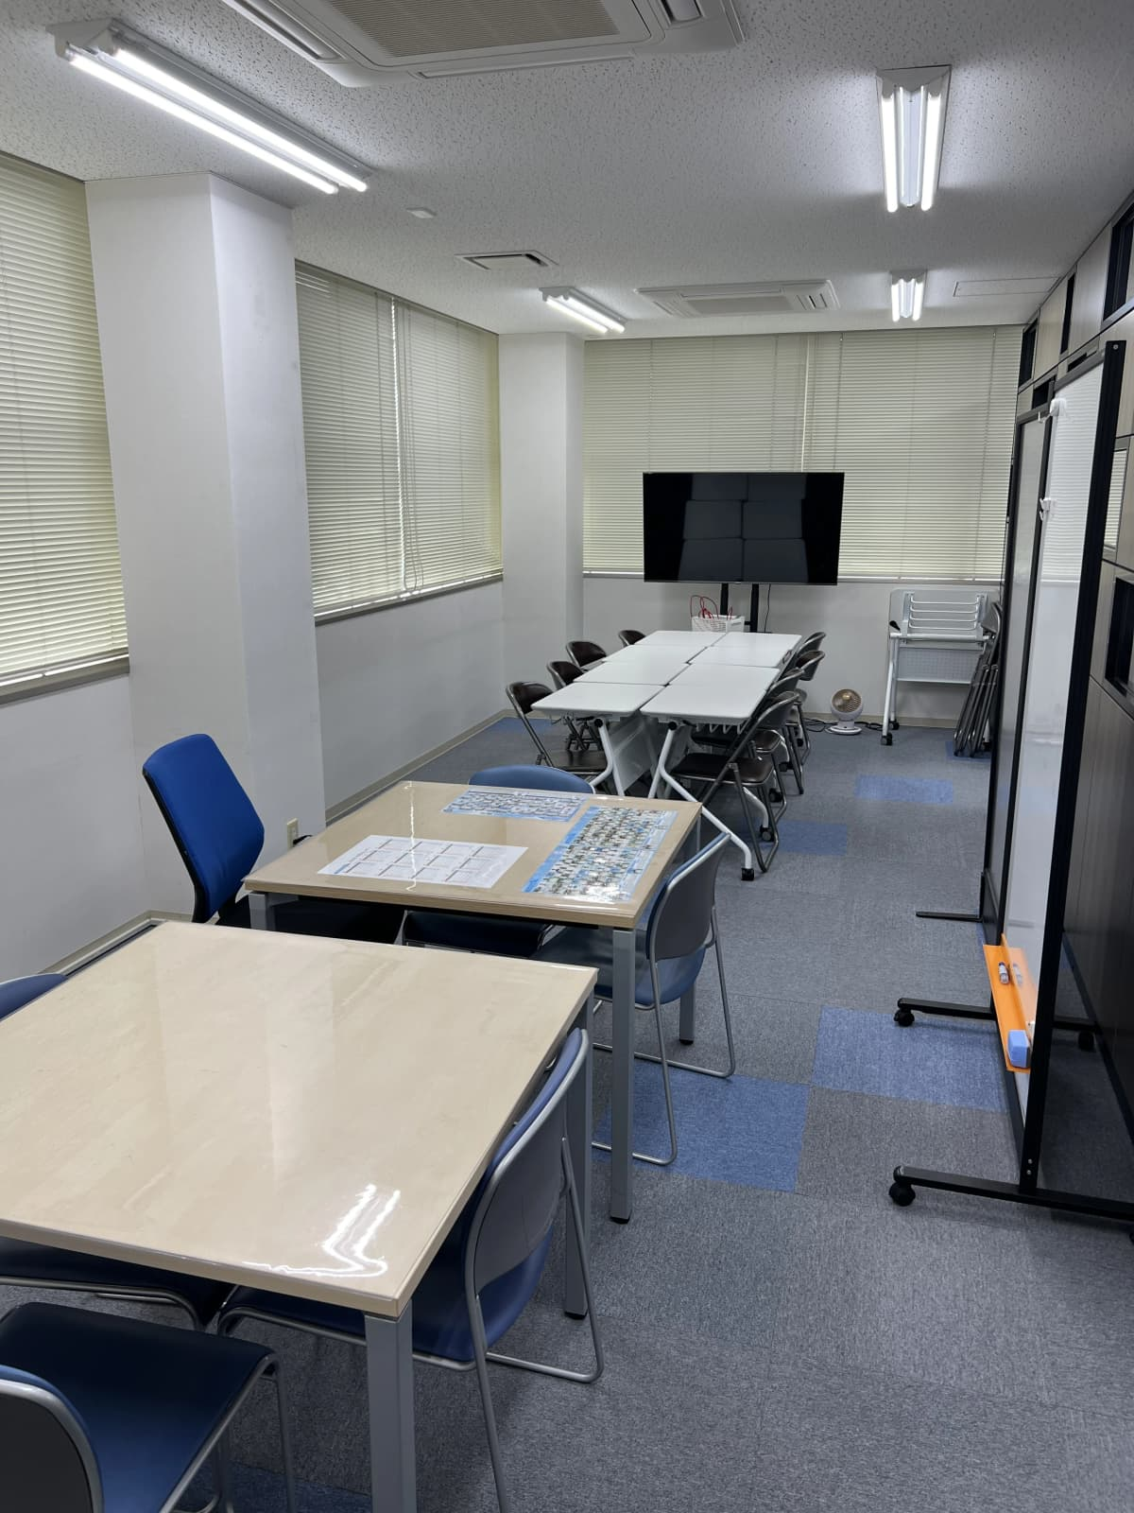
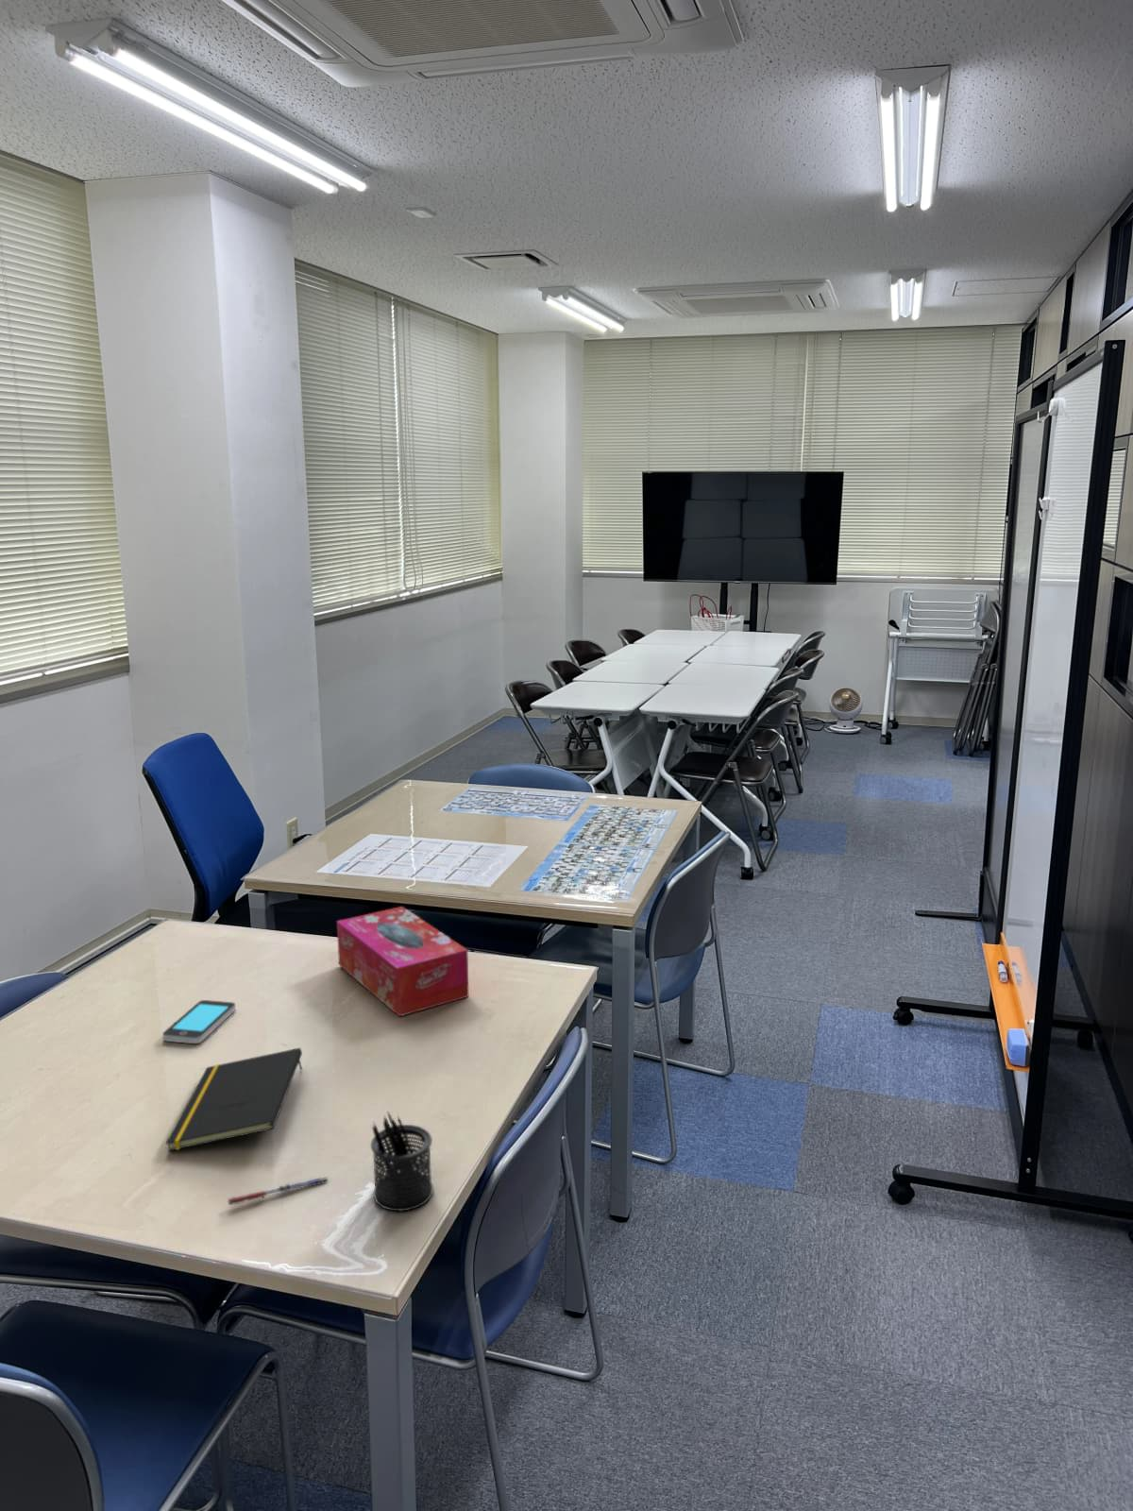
+ smartphone [162,999,237,1045]
+ pen [226,1175,328,1206]
+ pen holder [370,1110,434,1211]
+ tissue box [336,905,469,1017]
+ notepad [164,1047,303,1152]
